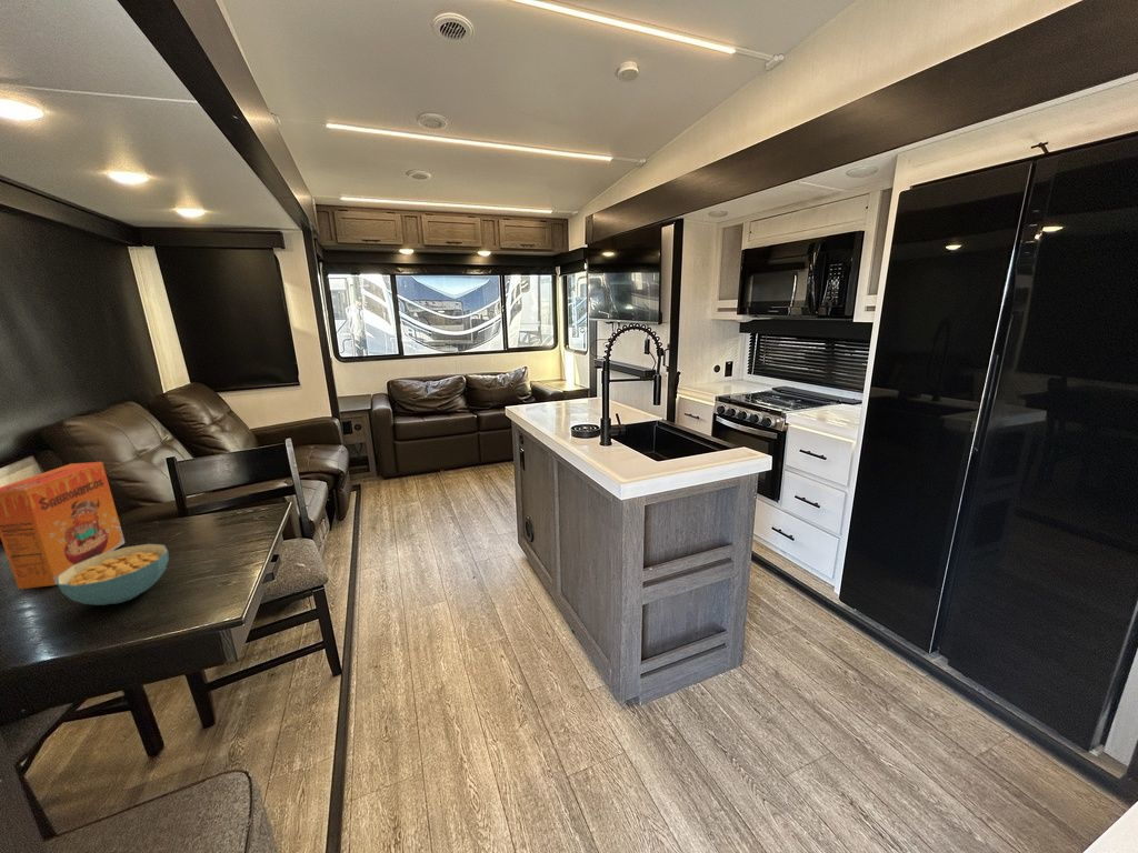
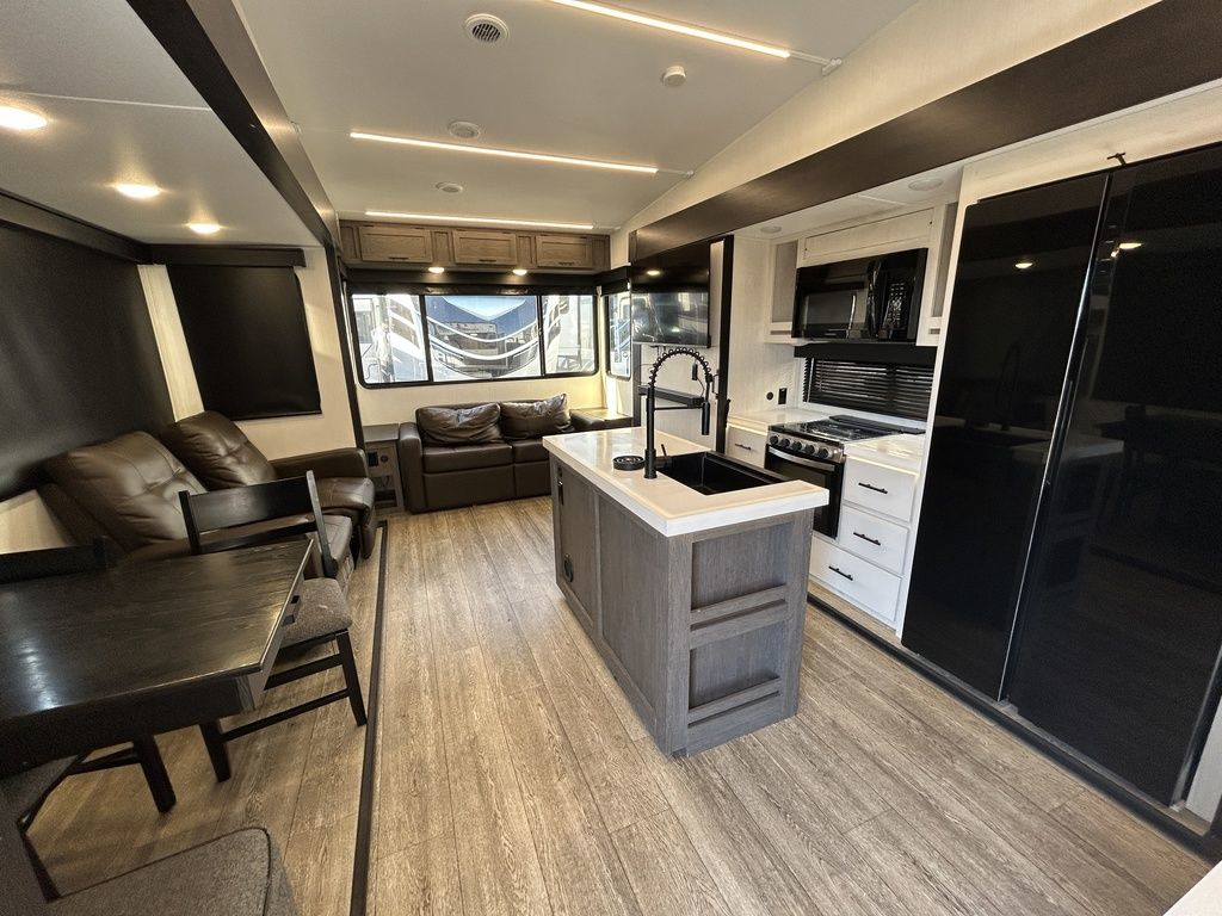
- cereal bowl [57,543,170,606]
- cereal box [0,461,126,590]
